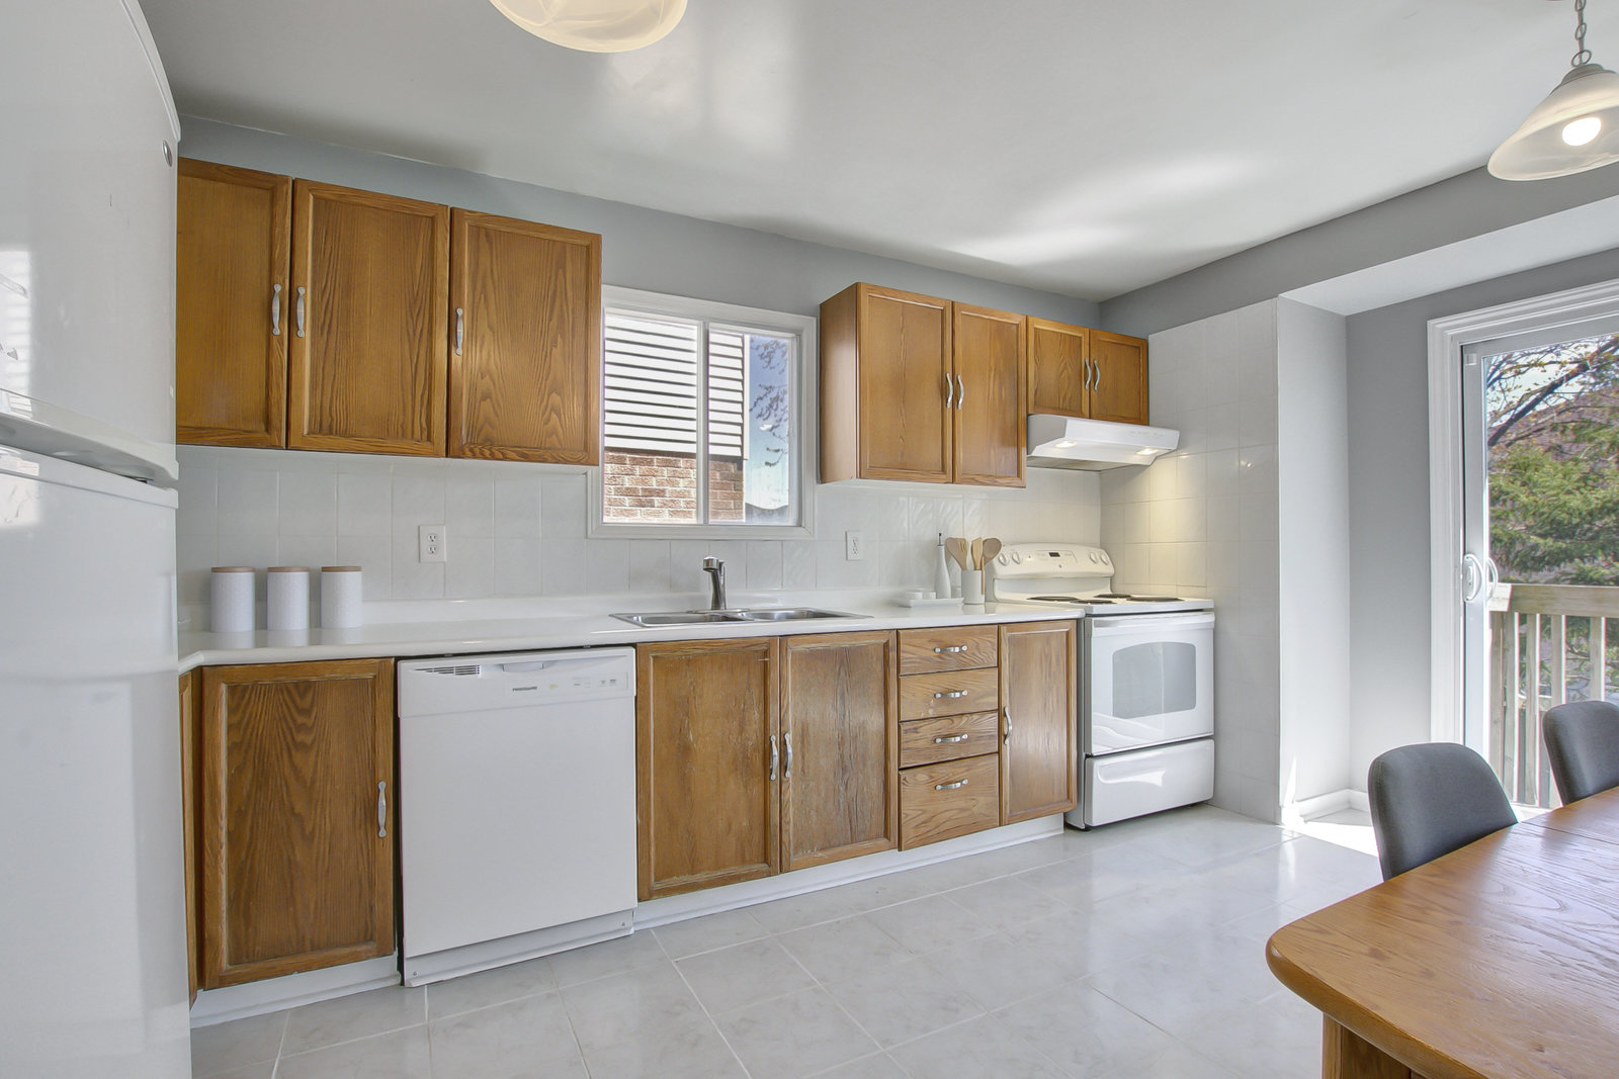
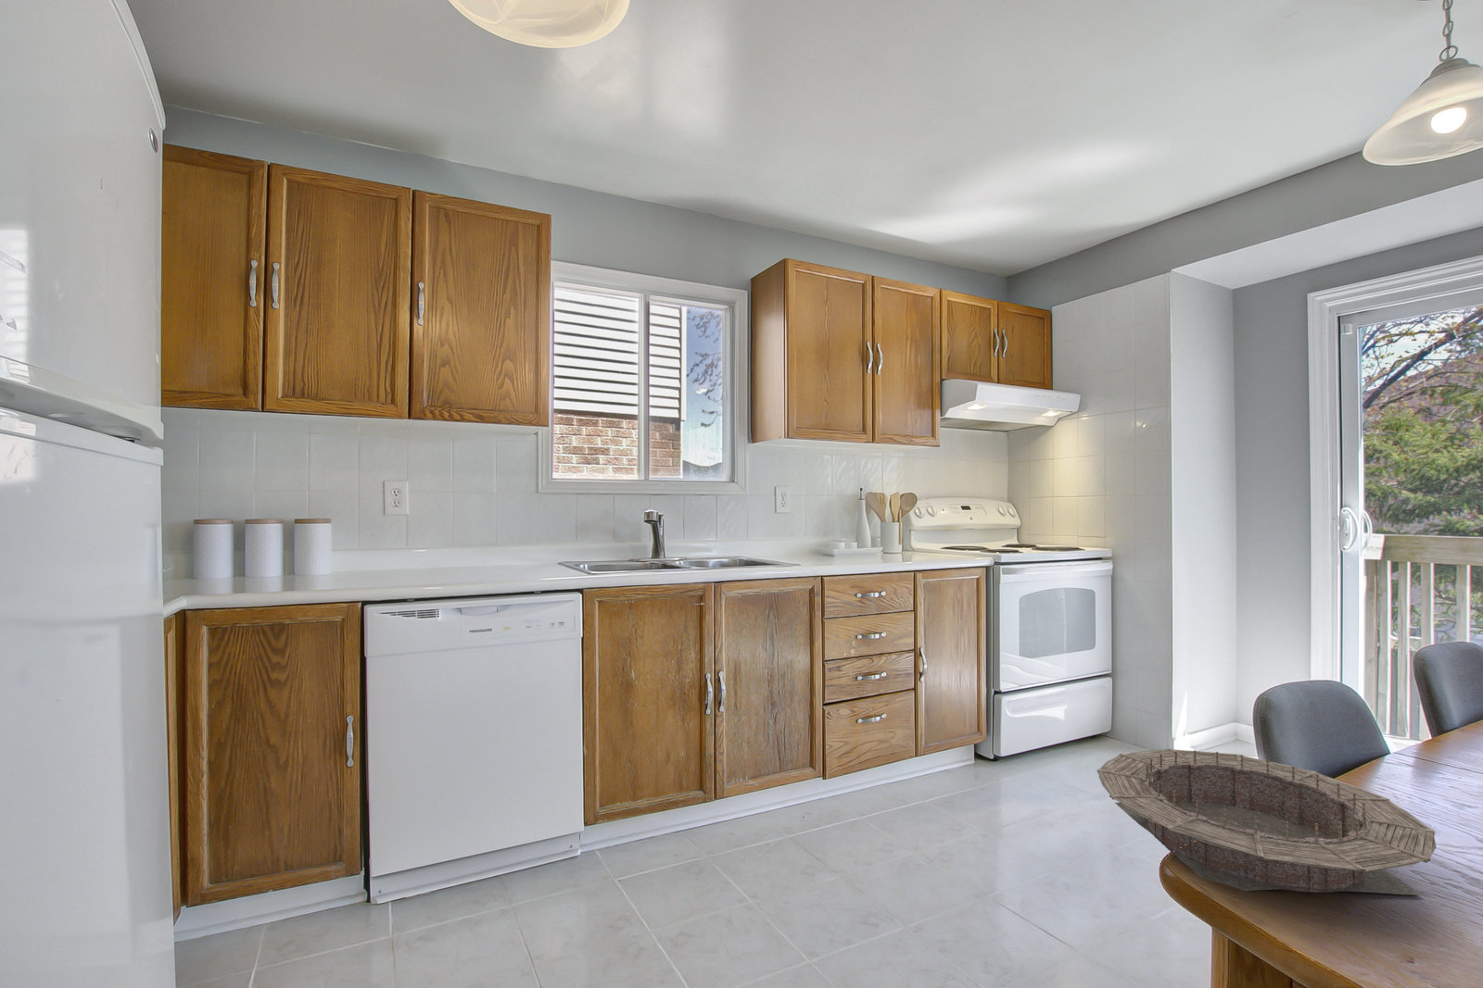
+ bowl [1096,748,1438,896]
